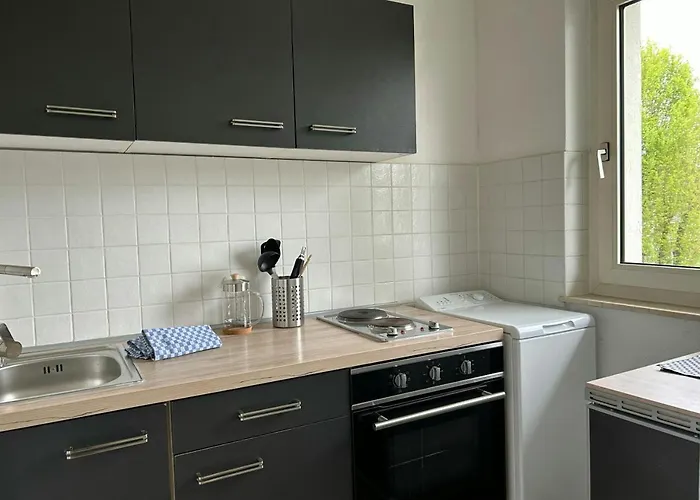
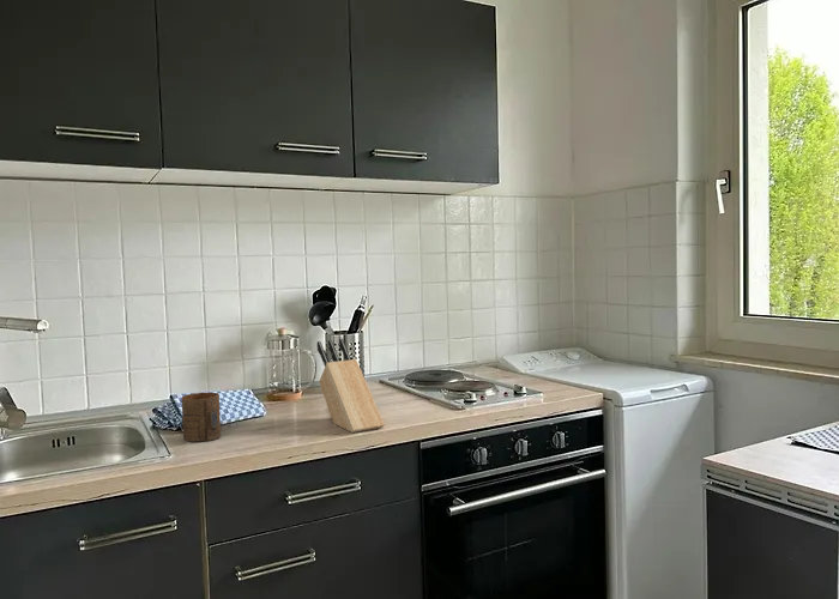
+ cup [180,392,222,443]
+ knife block [316,337,386,434]
